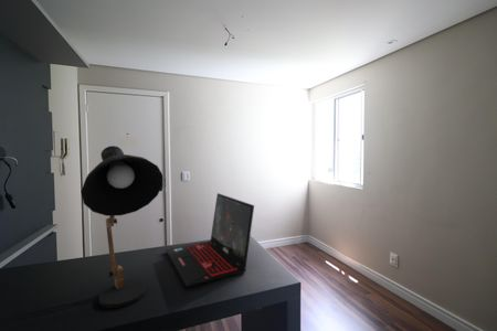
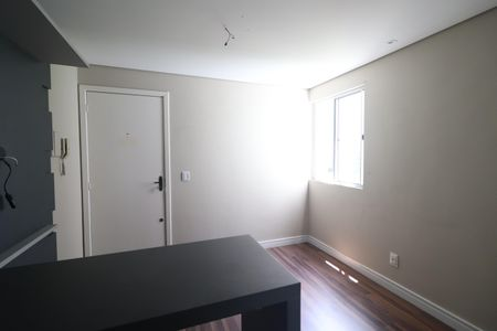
- desk lamp [80,145,163,309]
- laptop [165,192,255,288]
